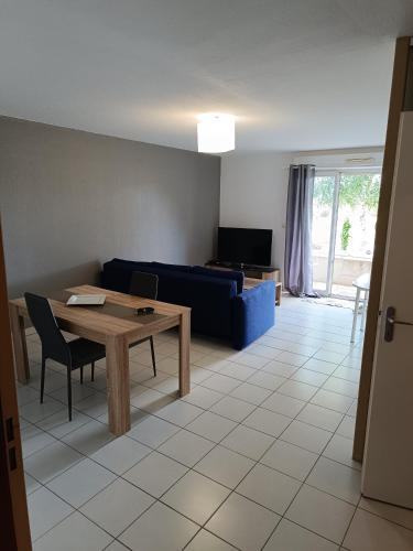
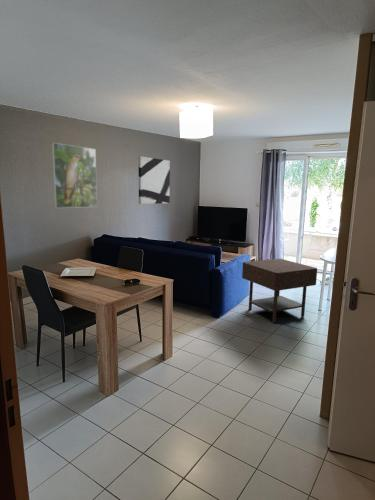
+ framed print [51,142,98,209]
+ side table [241,258,318,324]
+ wall art [137,155,171,205]
